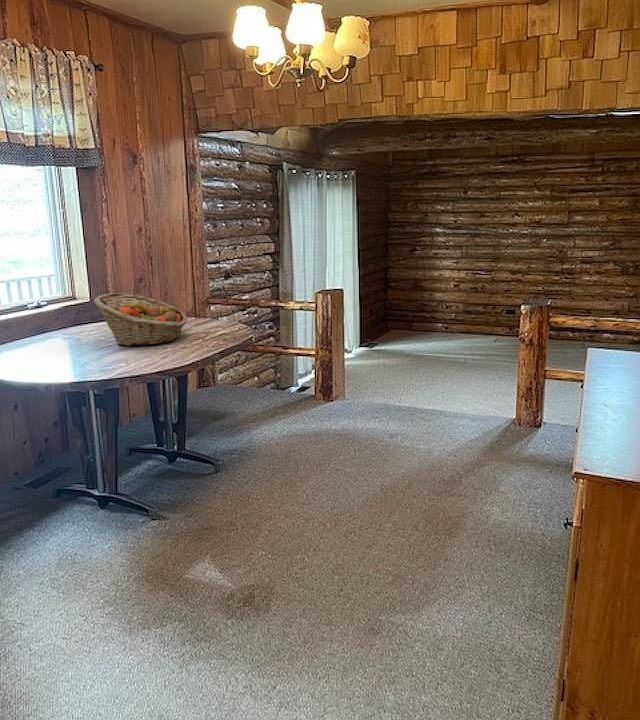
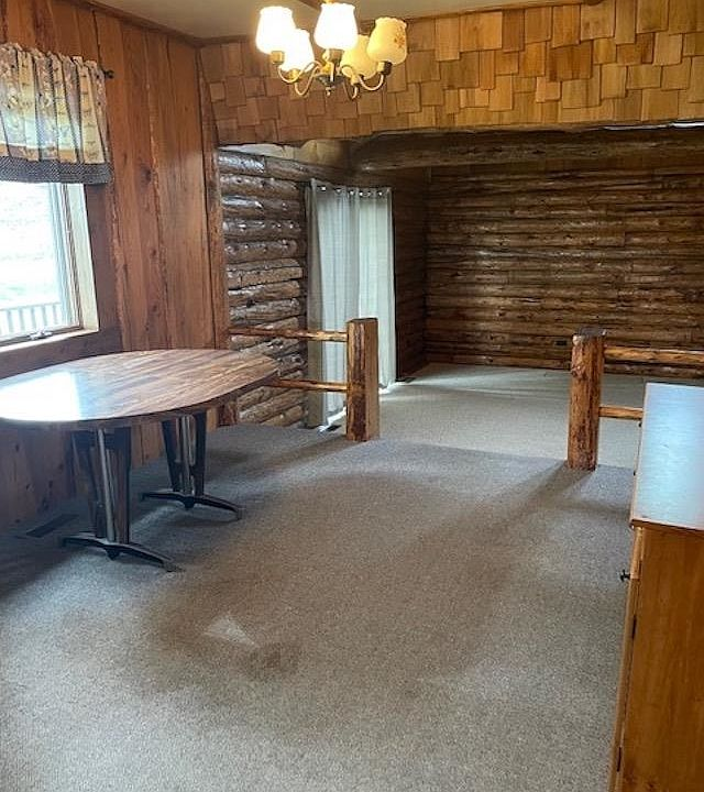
- fruit basket [93,292,188,347]
